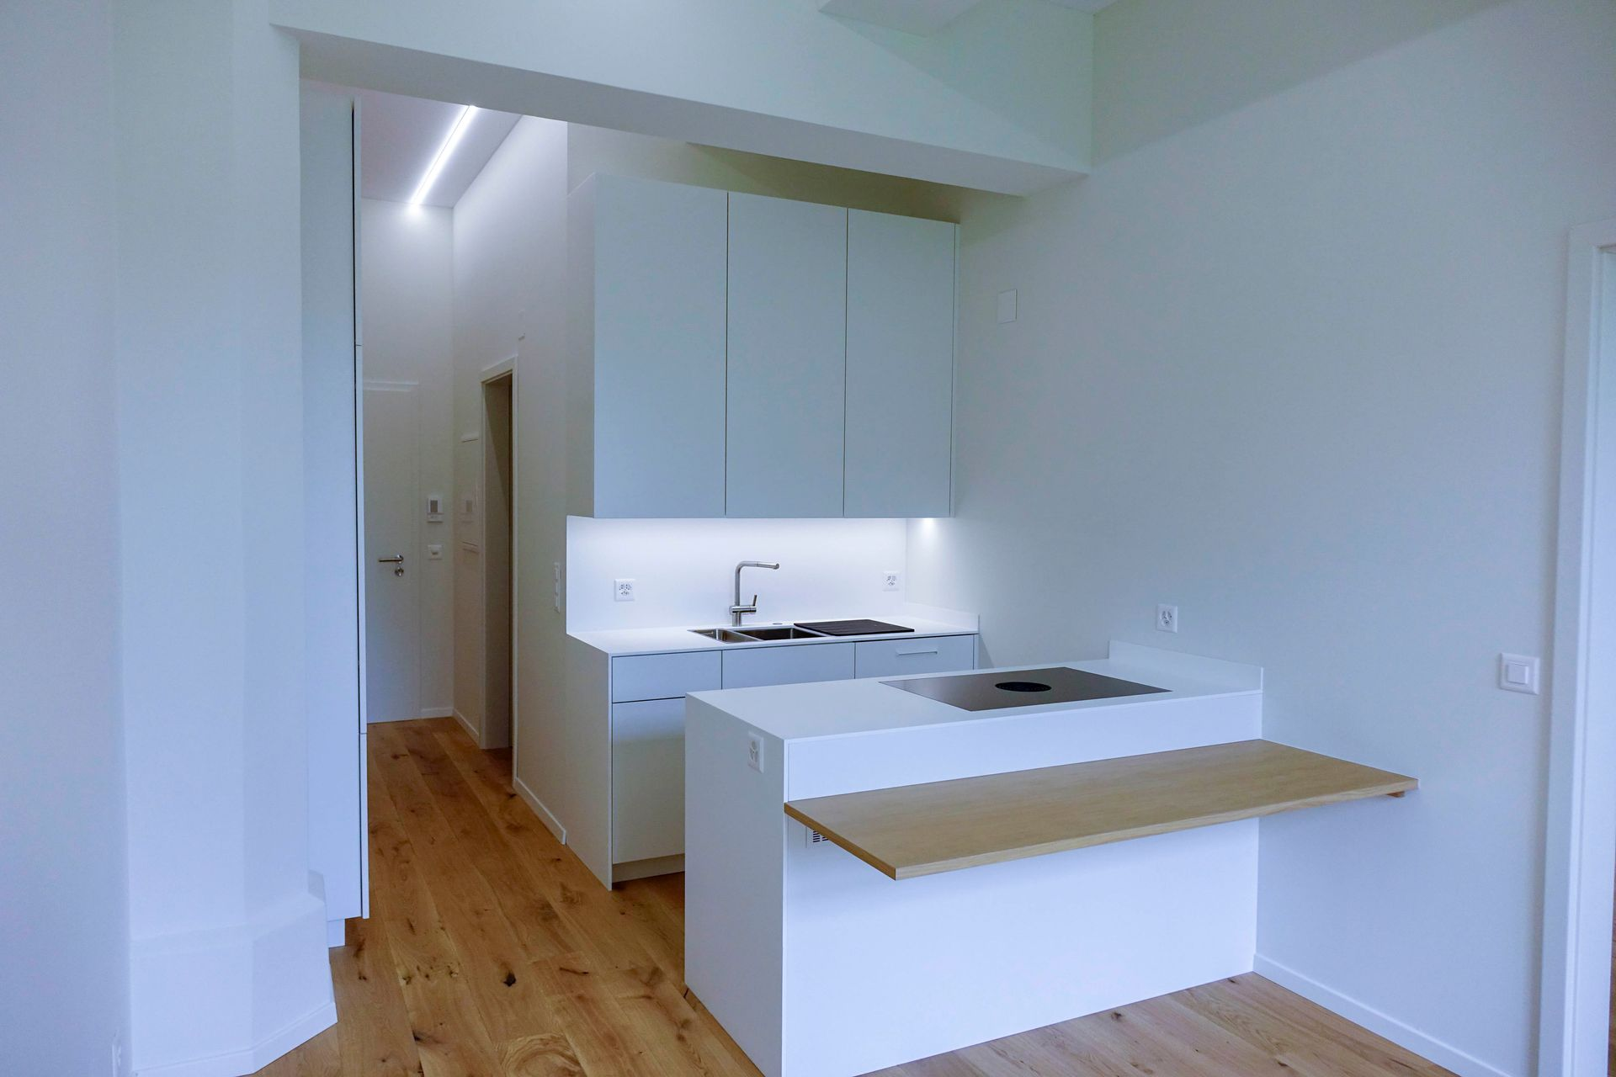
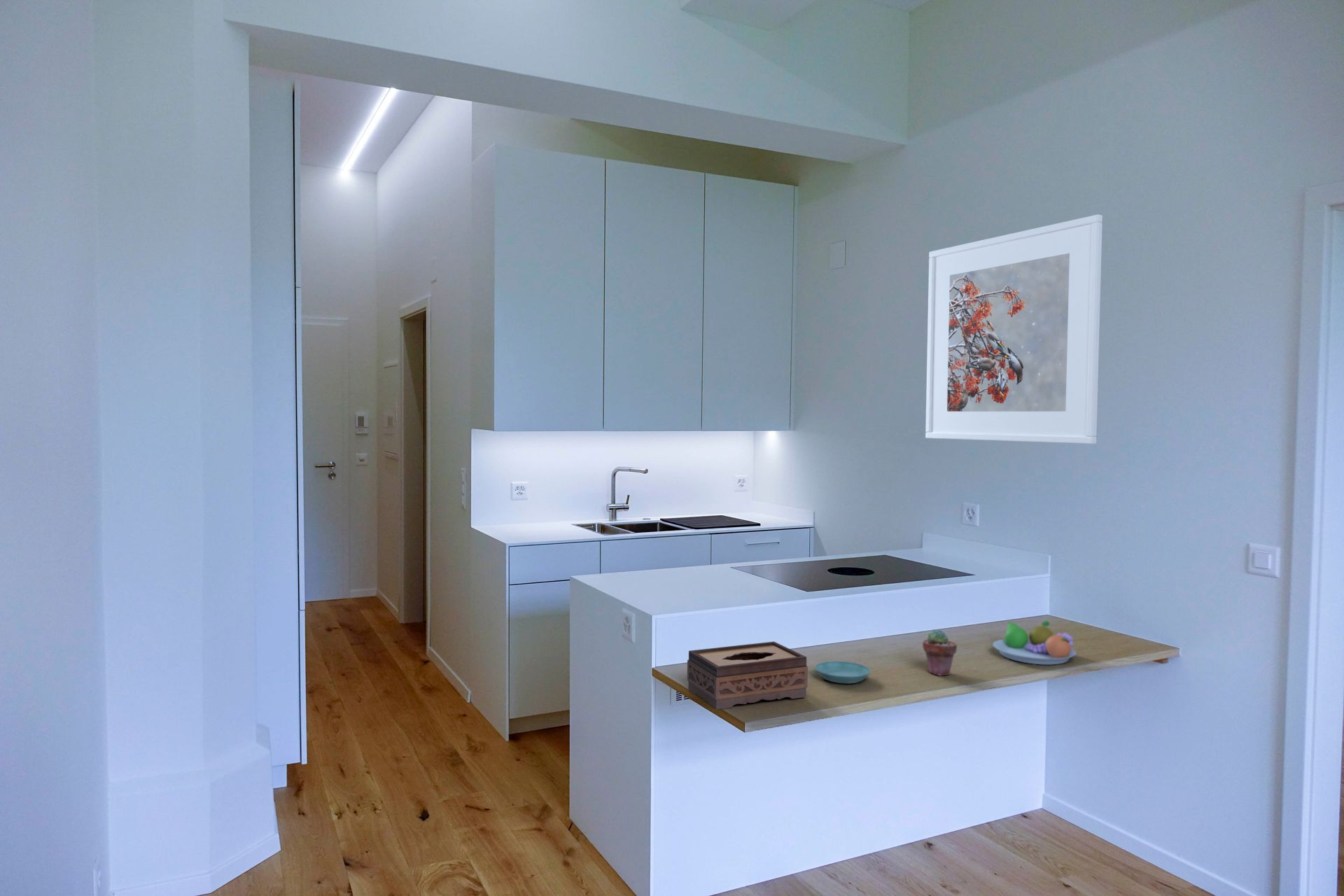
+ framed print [925,214,1103,445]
+ saucer [814,660,872,685]
+ fruit bowl [992,620,1077,666]
+ potted succulent [922,629,958,676]
+ tissue box [687,640,809,710]
